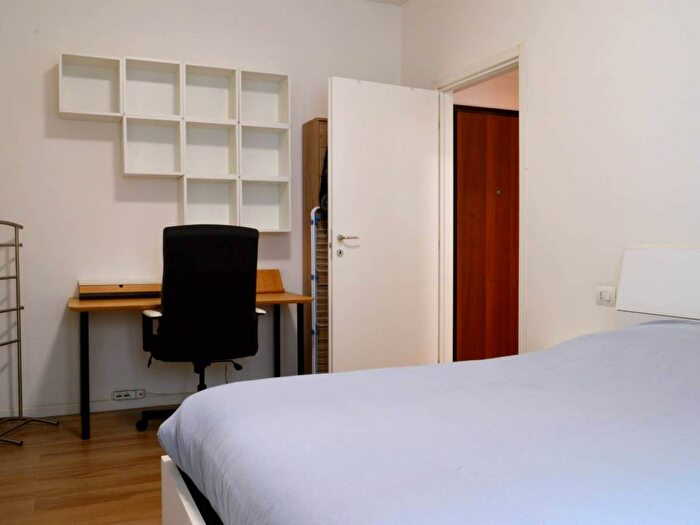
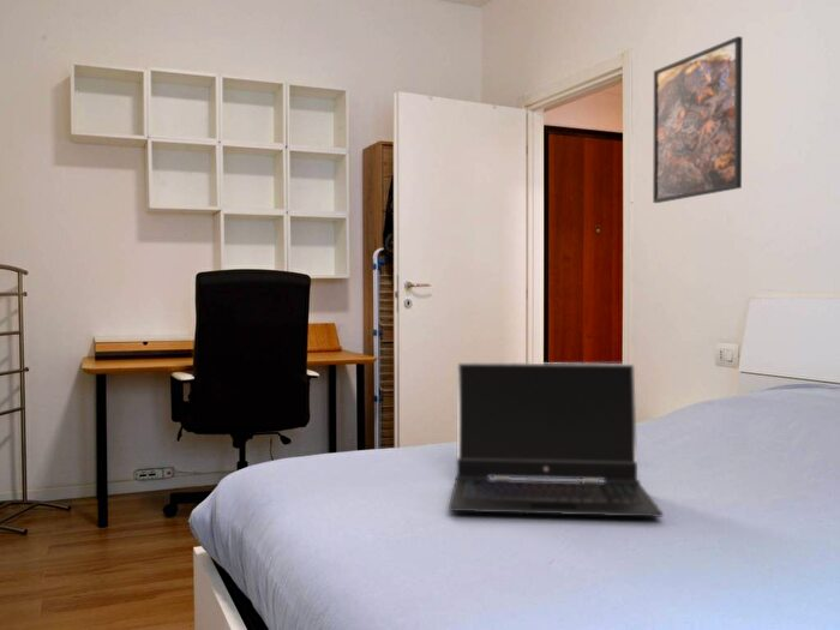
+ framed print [652,35,744,204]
+ laptop computer [448,361,664,518]
